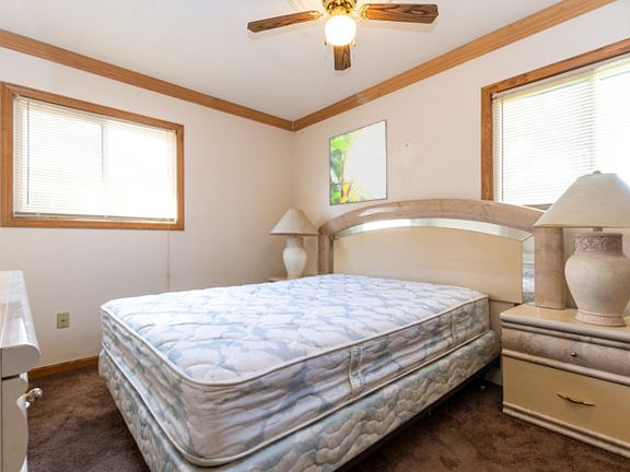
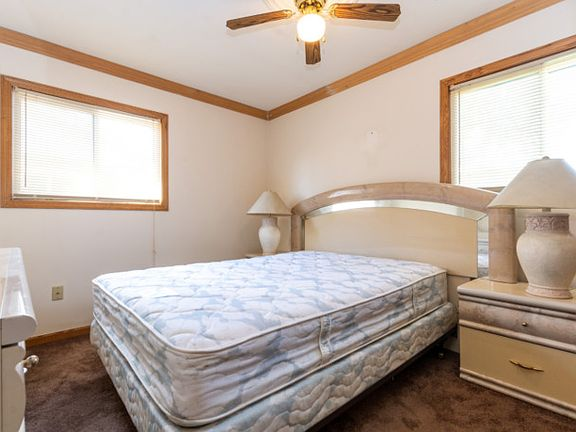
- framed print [328,118,388,206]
